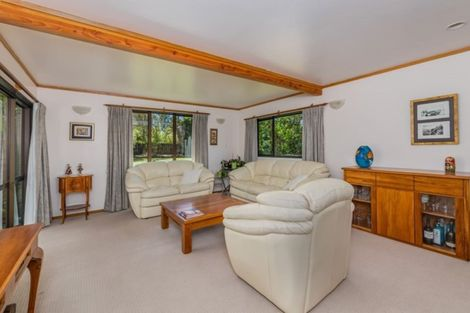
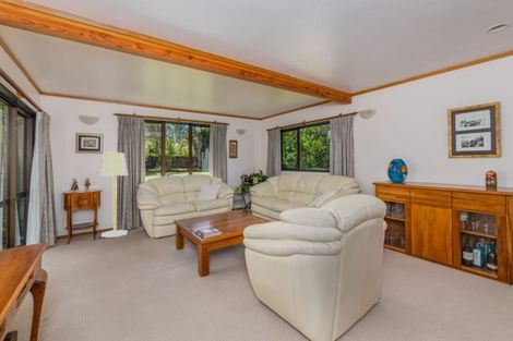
+ floor lamp [100,151,129,239]
